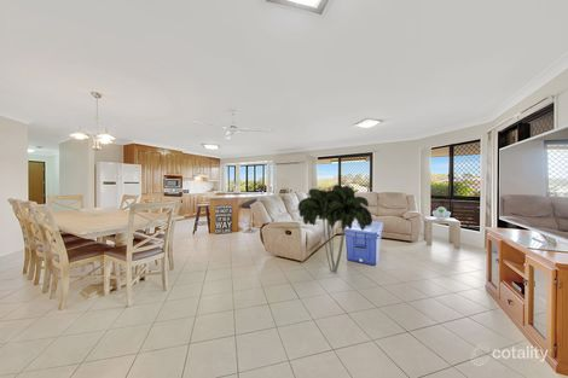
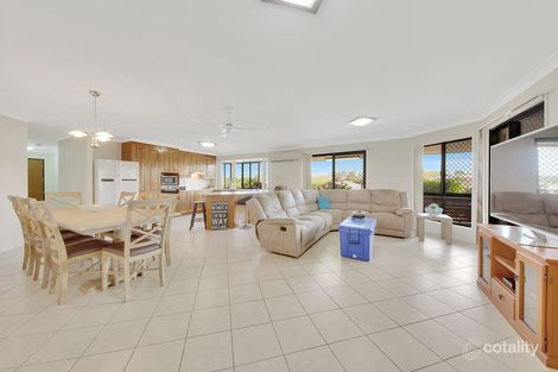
- indoor plant [297,184,373,274]
